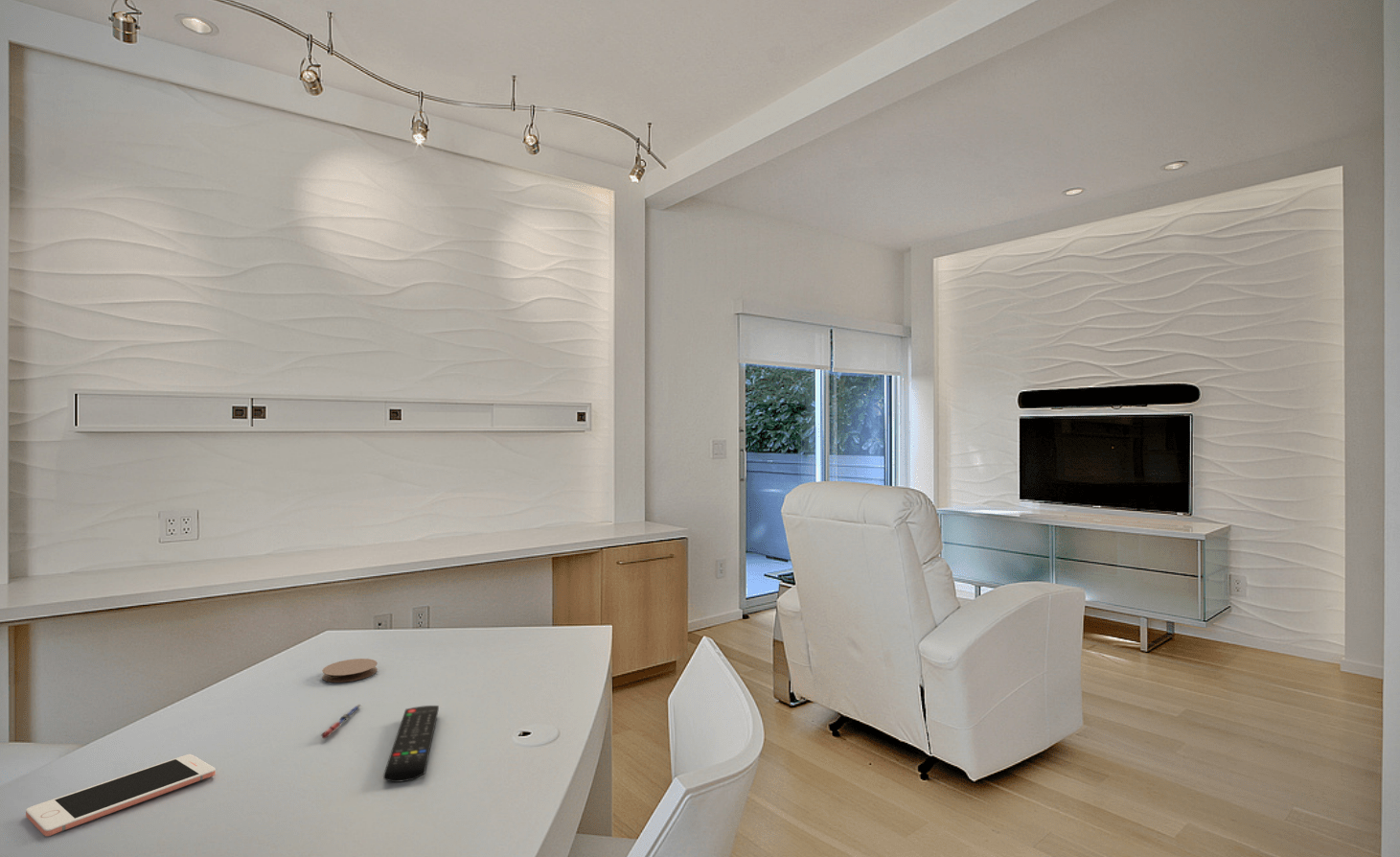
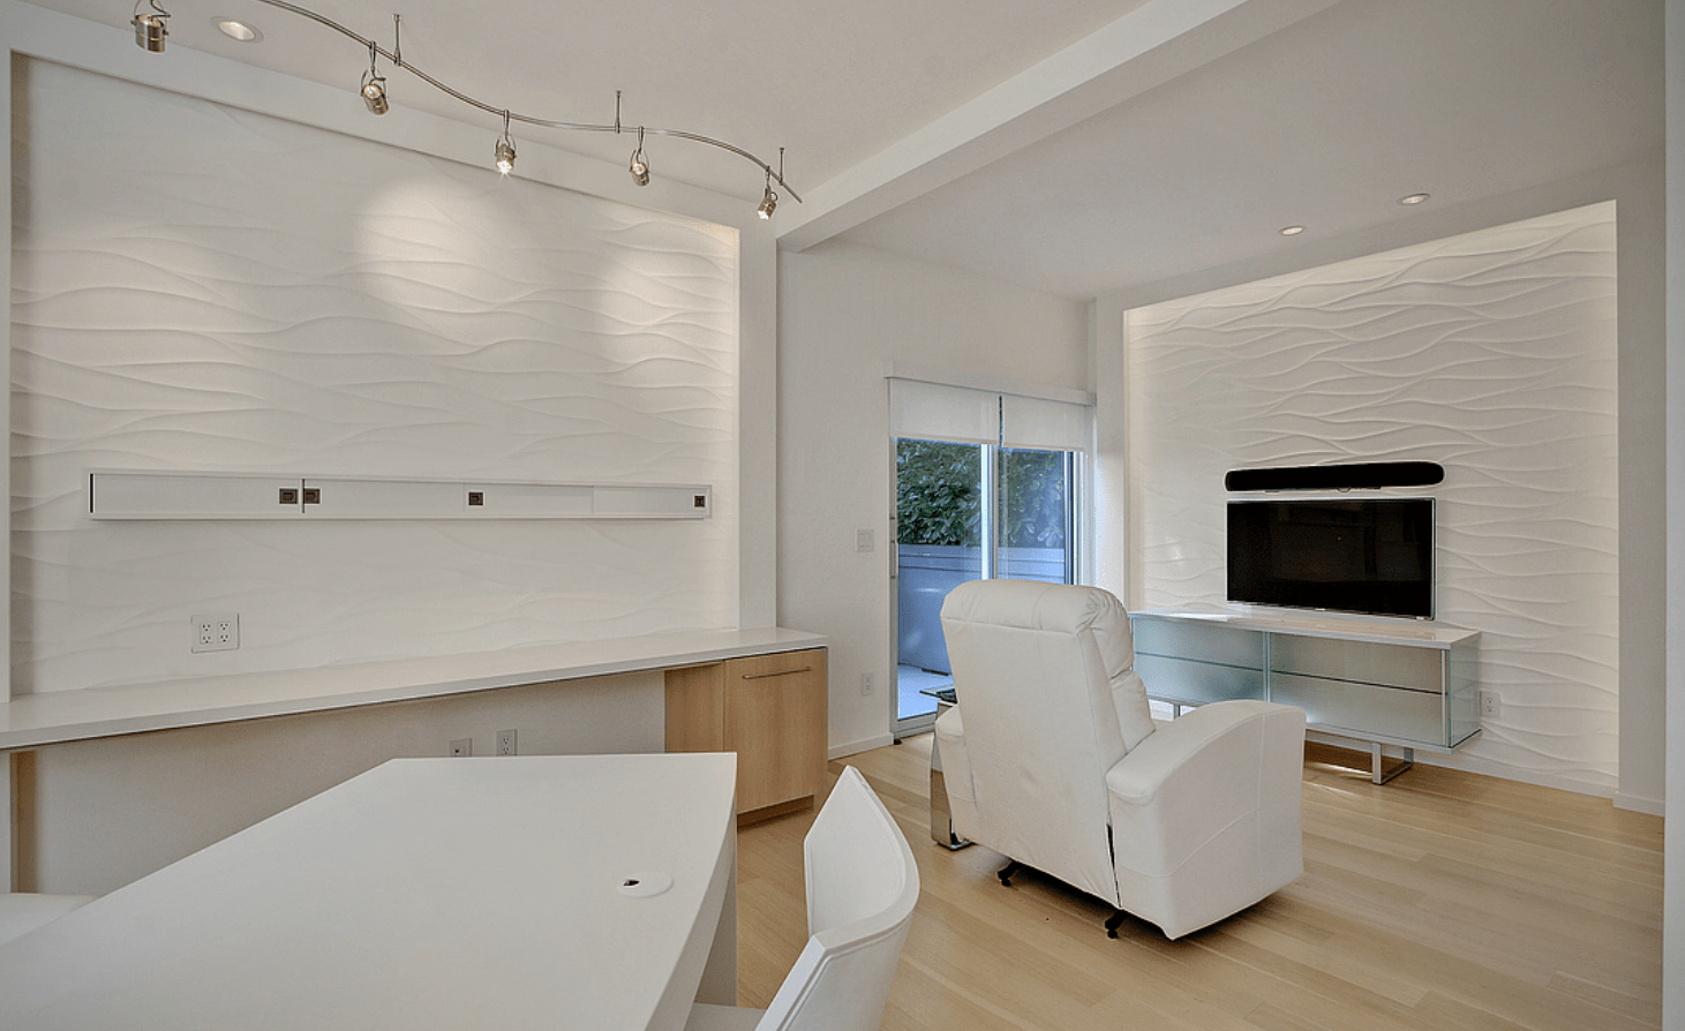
- coaster [321,658,379,683]
- pen [320,704,362,739]
- cell phone [25,753,217,837]
- remote control [382,705,440,783]
